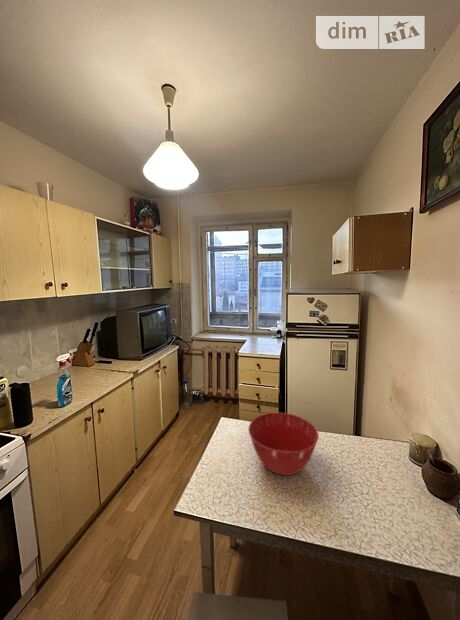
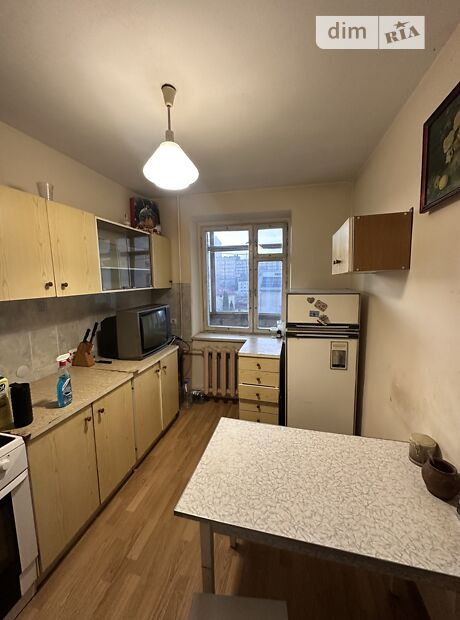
- mixing bowl [248,412,320,476]
